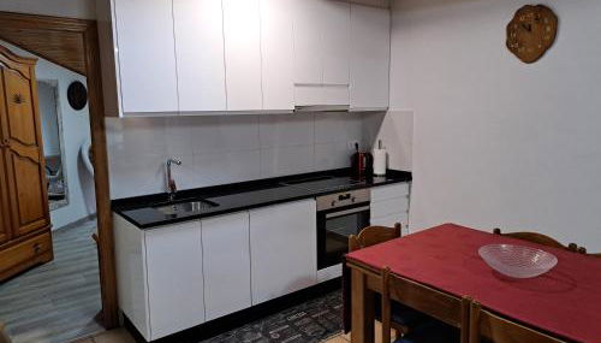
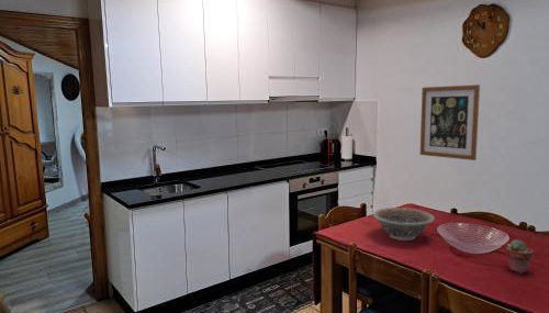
+ wall art [419,83,481,161]
+ potted succulent [505,238,534,275]
+ decorative bowl [372,206,436,242]
